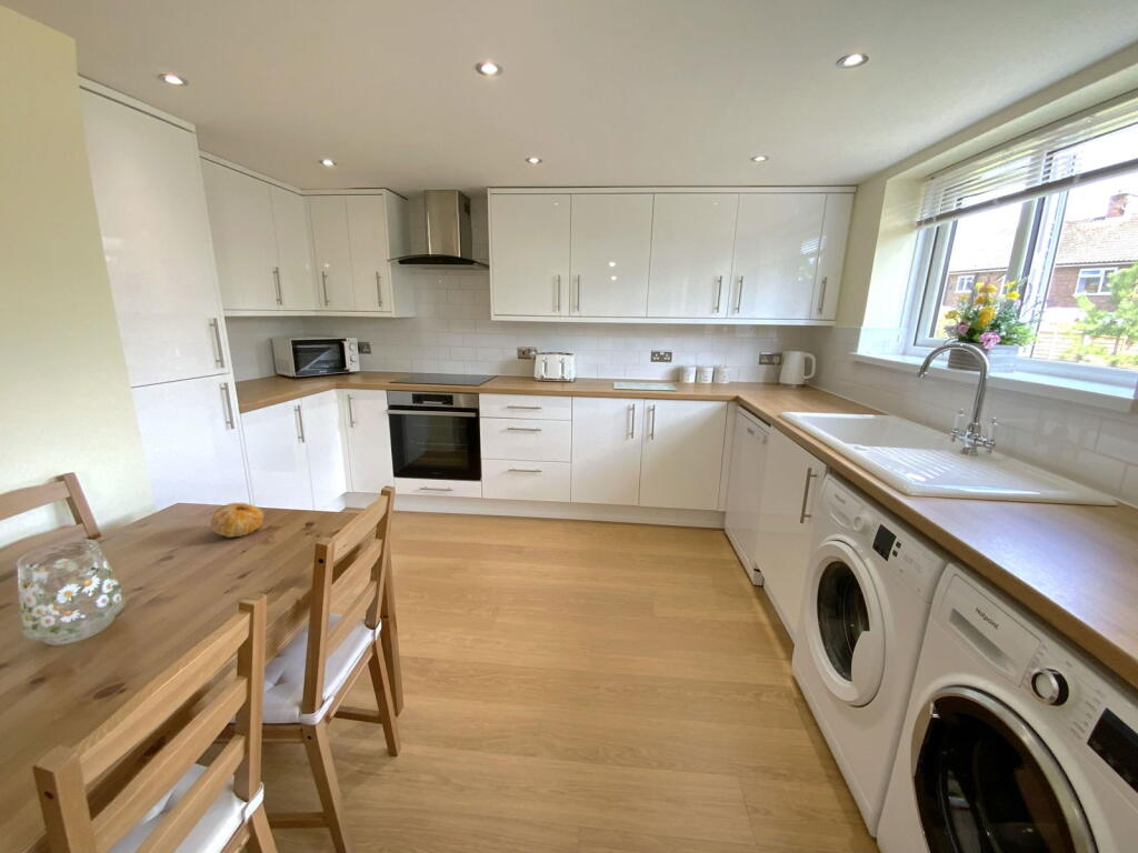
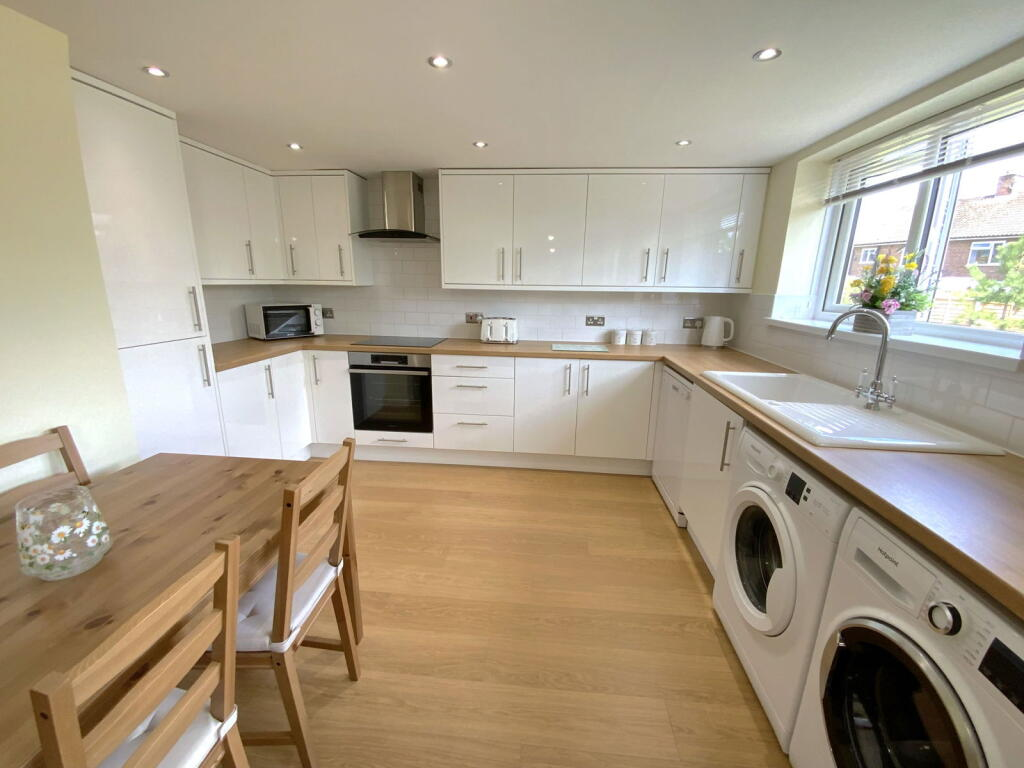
- fruit [209,502,264,539]
